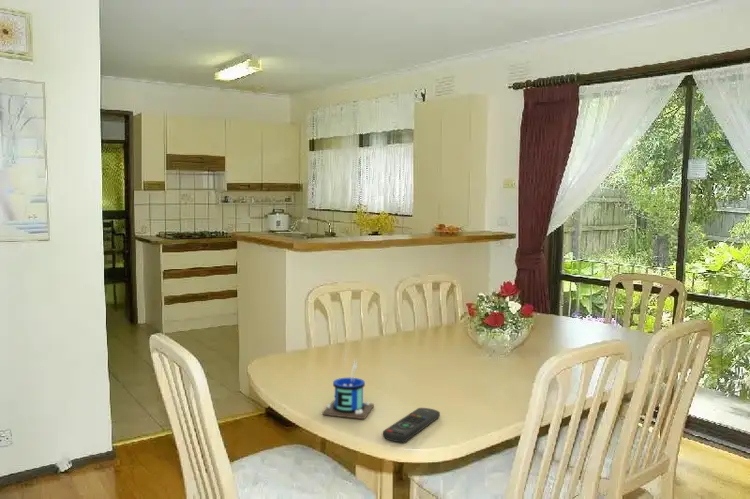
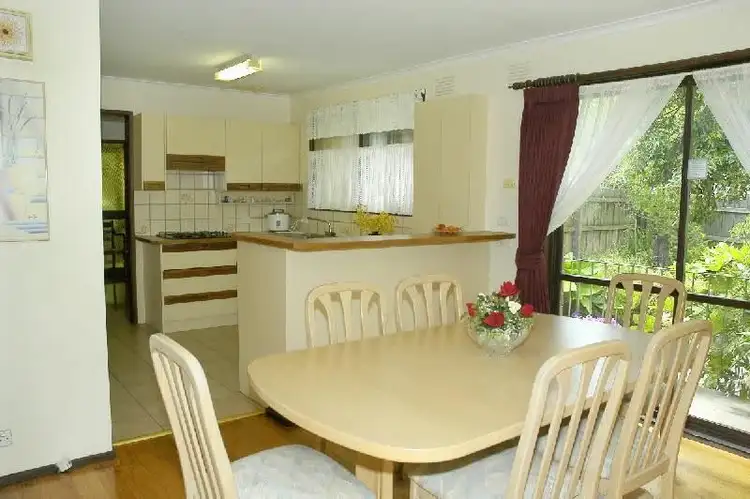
- mug [321,351,375,420]
- remote control [382,407,441,443]
